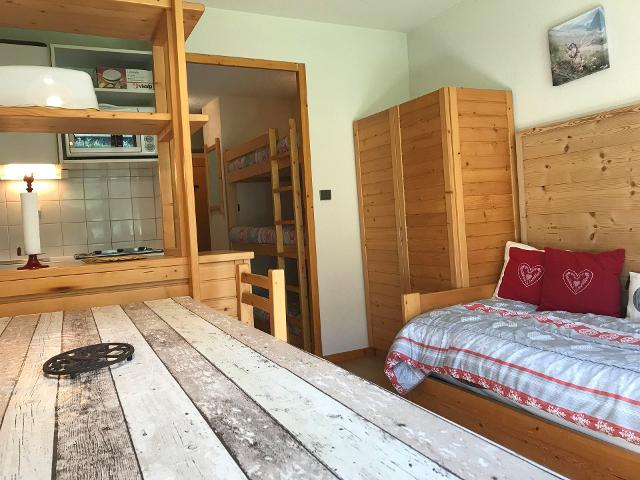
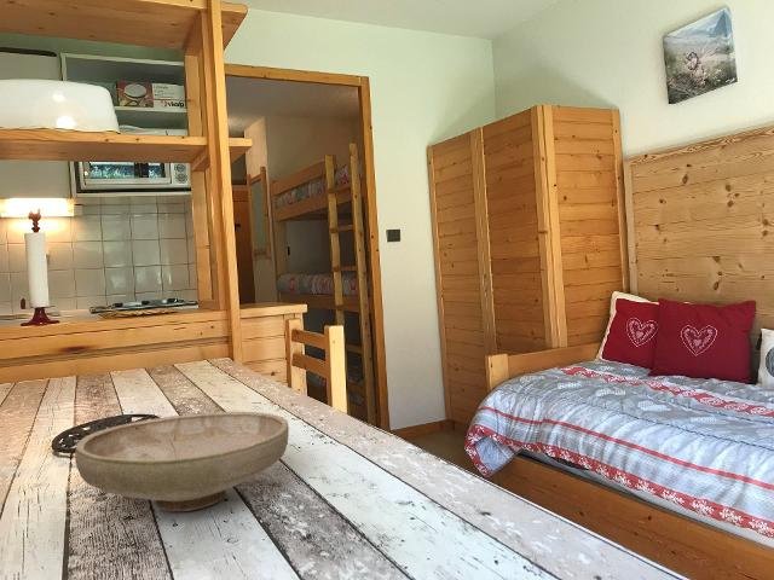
+ bowl [74,411,290,512]
